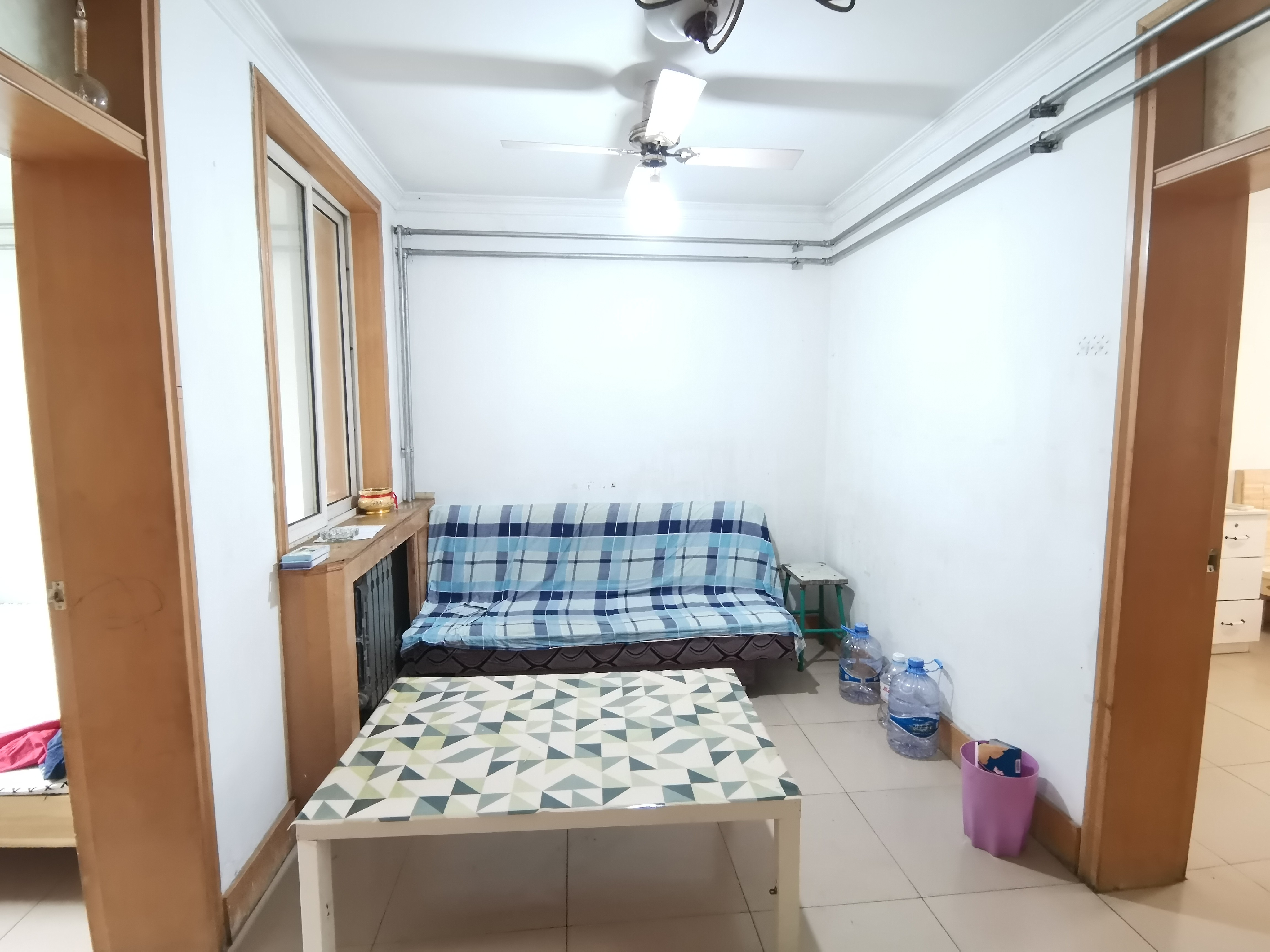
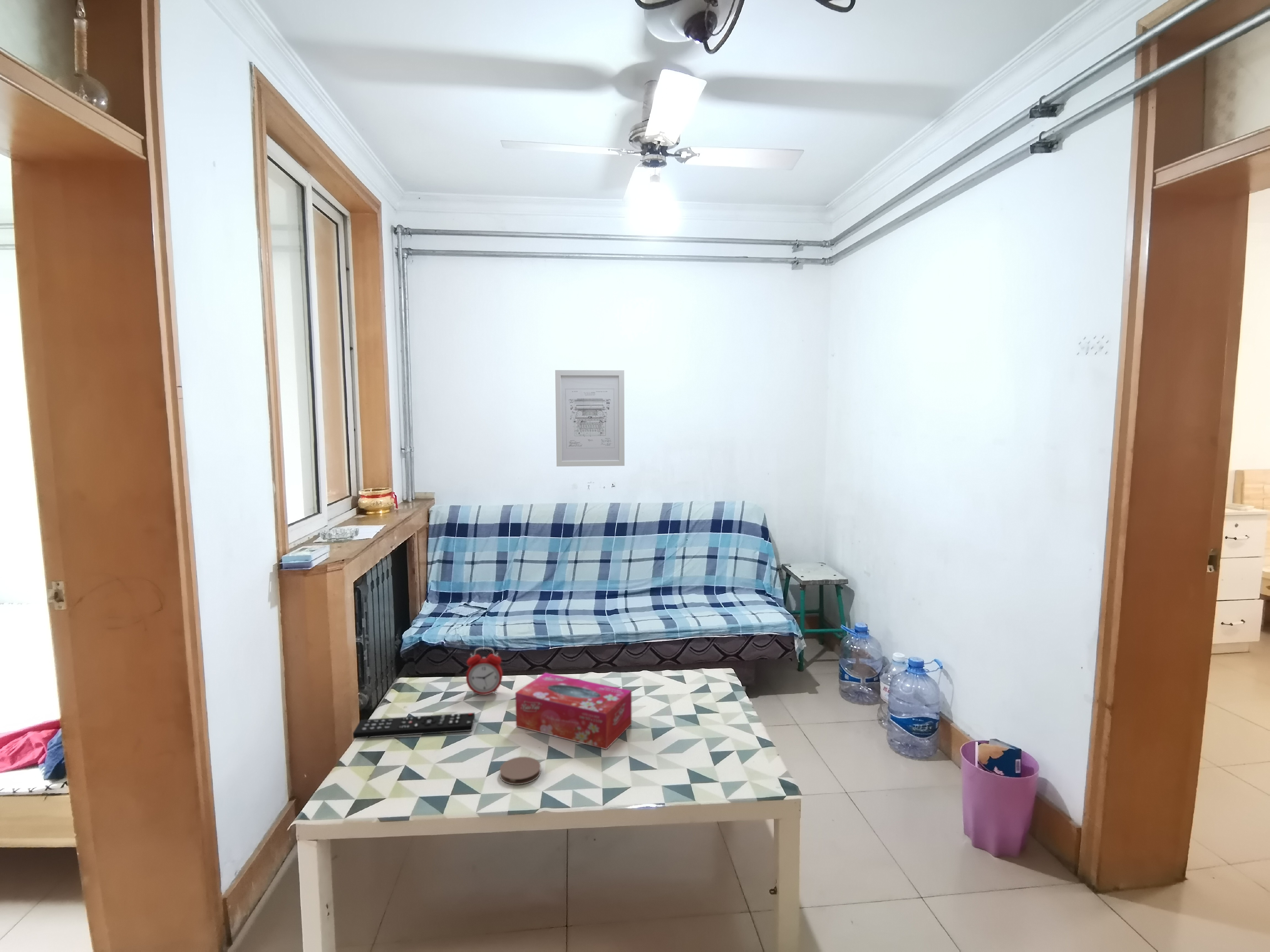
+ coaster [500,756,541,785]
+ alarm clock [466,647,503,696]
+ wall art [555,370,625,467]
+ remote control [353,712,475,739]
+ tissue box [515,672,632,750]
